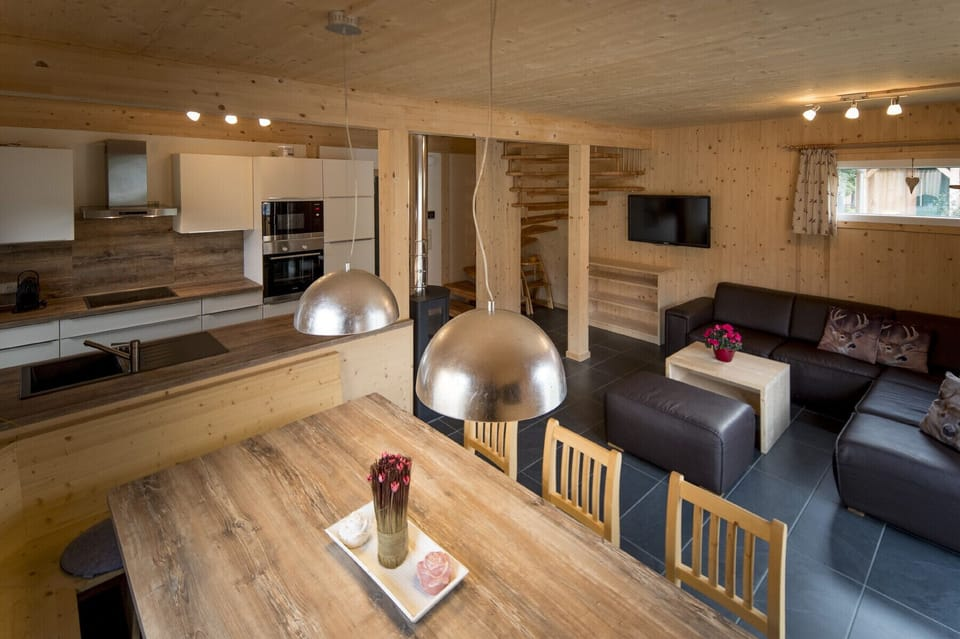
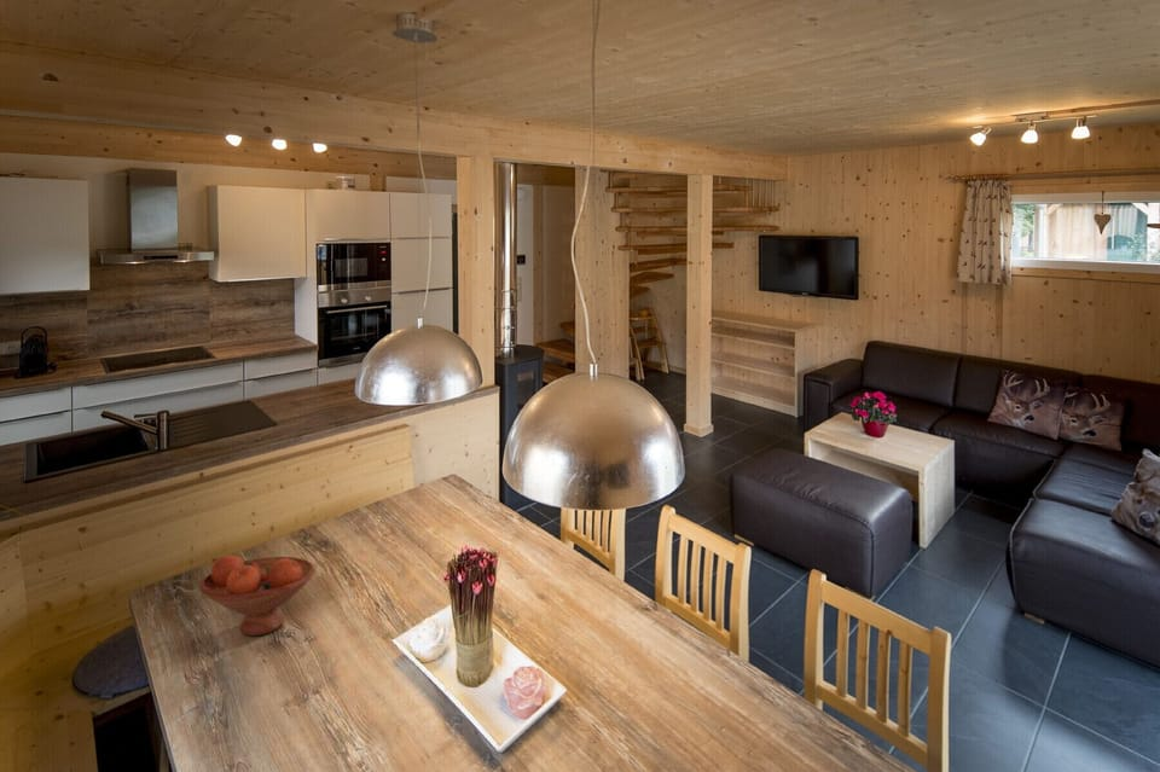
+ fruit bowl [198,553,317,637]
